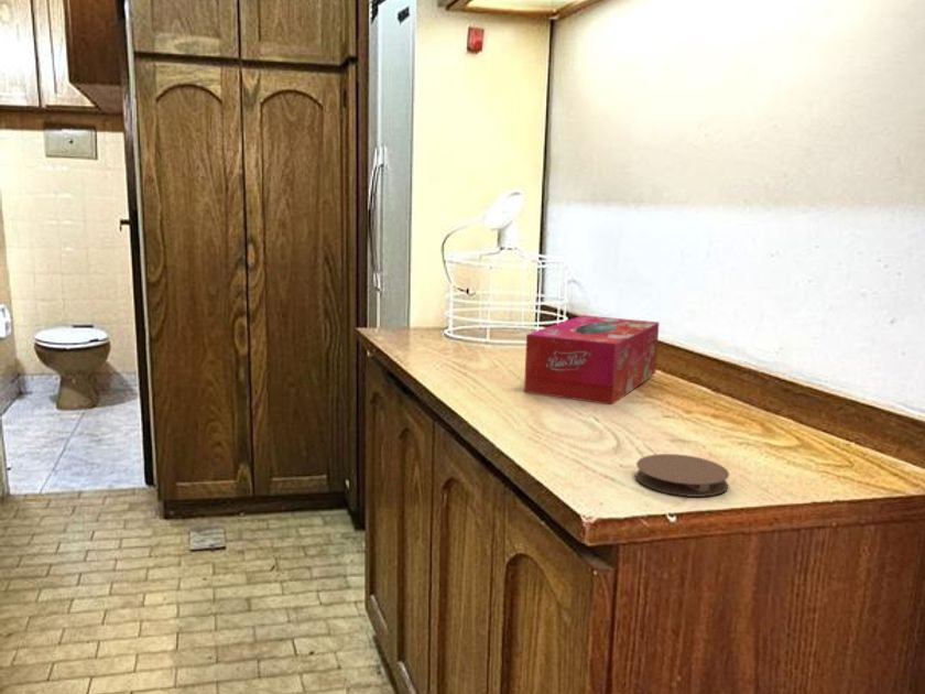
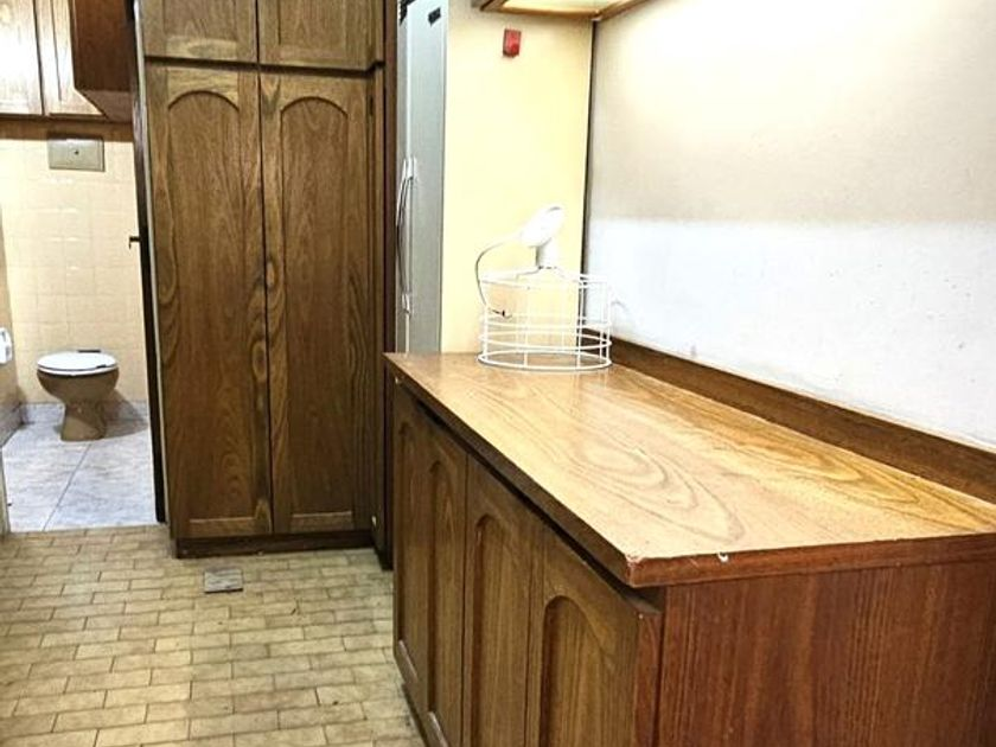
- tissue box [523,314,661,405]
- coaster [634,453,730,498]
